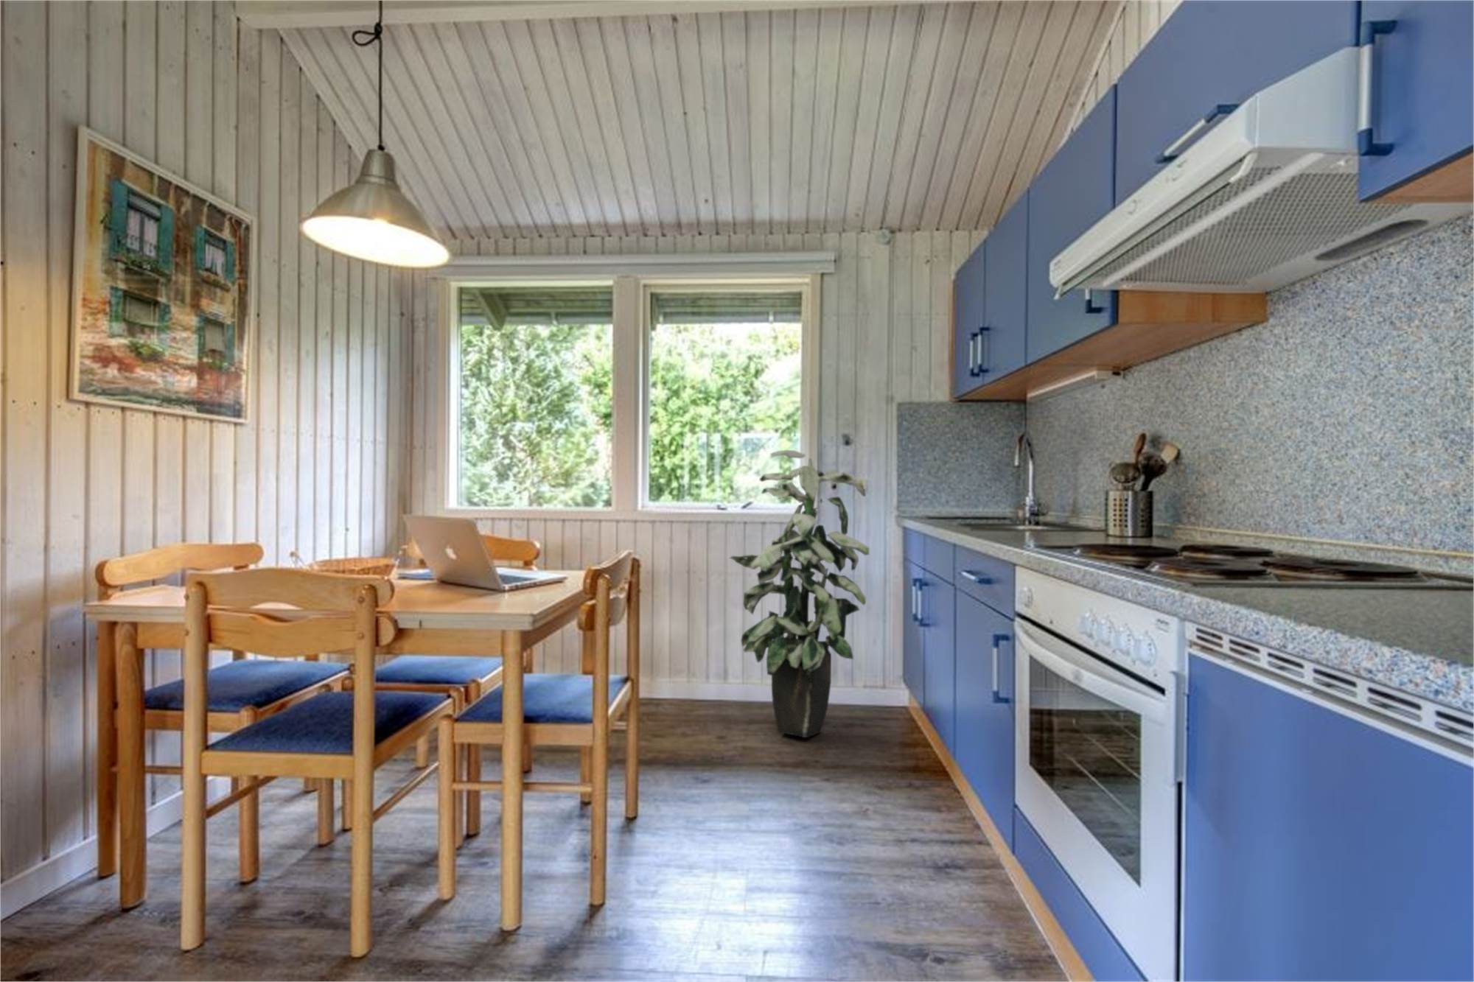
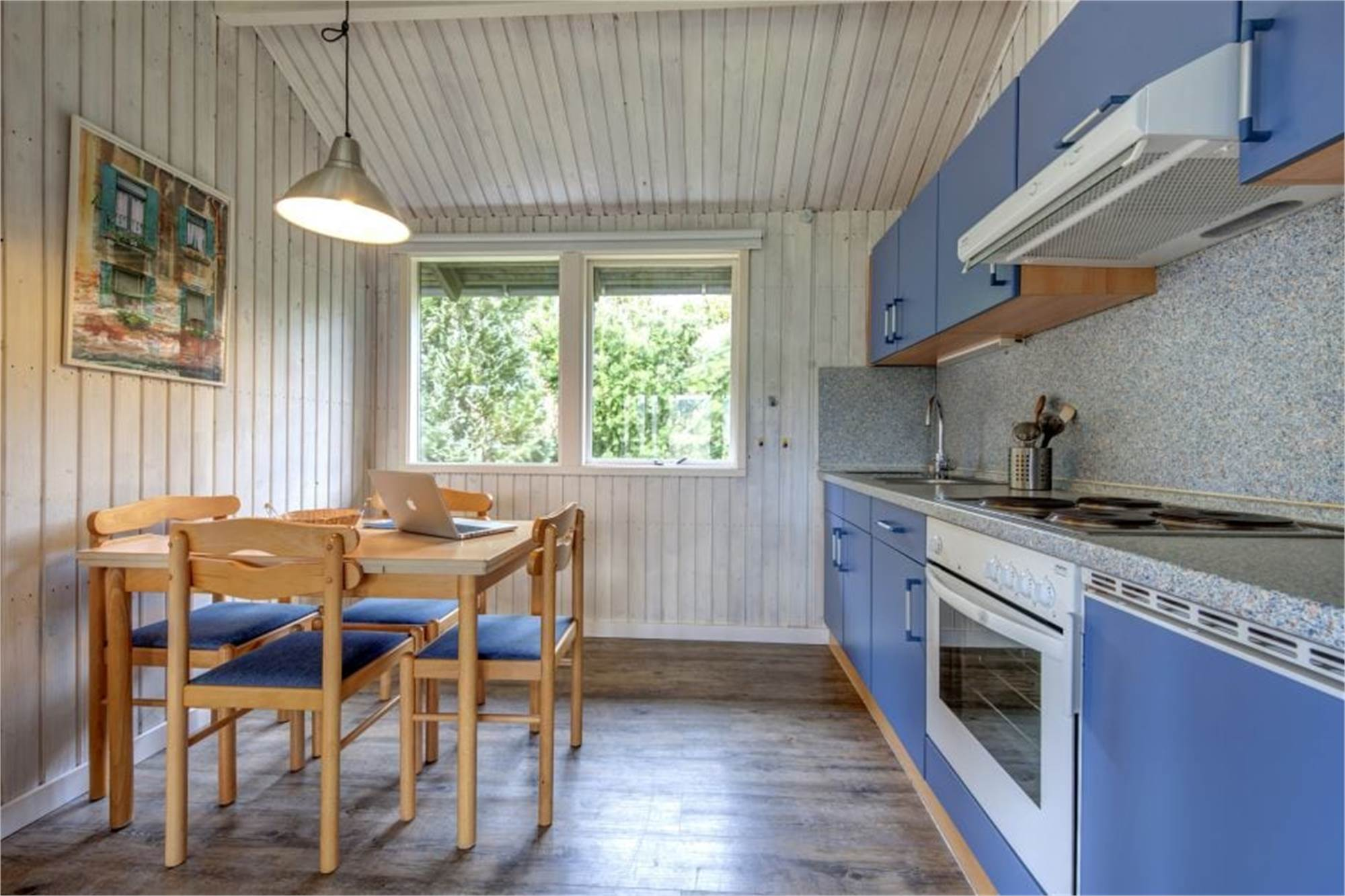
- indoor plant [729,449,870,739]
